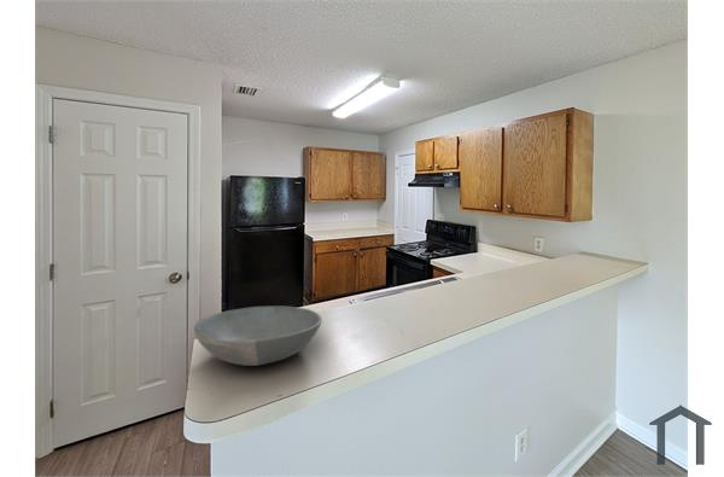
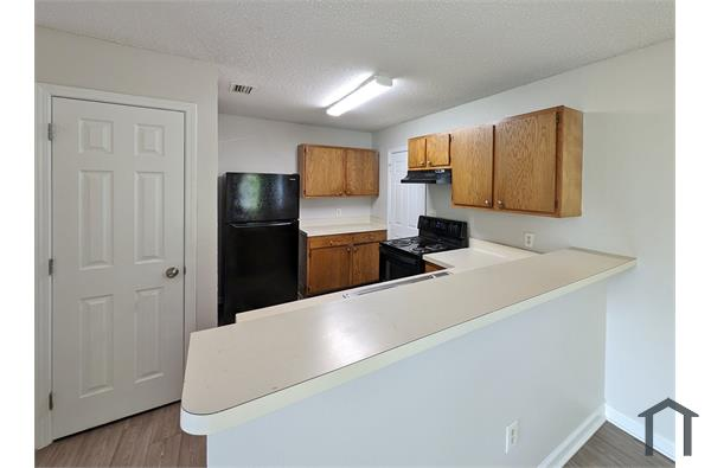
- bowl [193,306,323,367]
